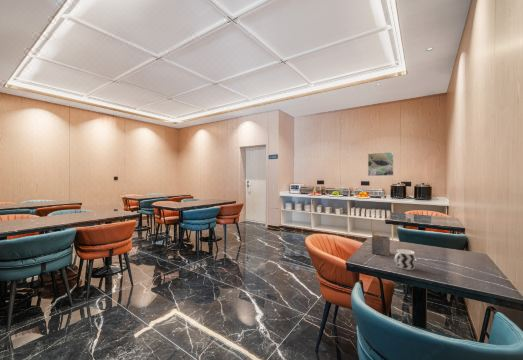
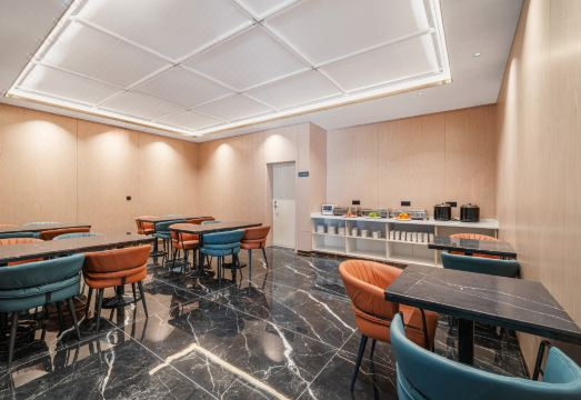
- napkin holder [371,229,391,257]
- cup [394,248,416,271]
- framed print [367,151,394,177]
